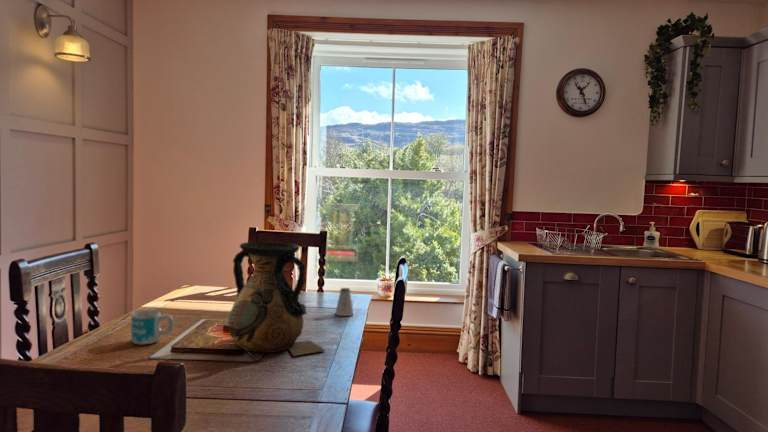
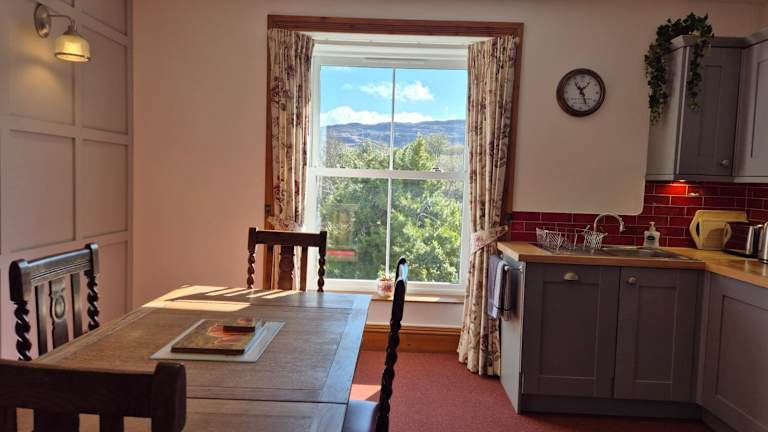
- vase [227,241,327,363]
- mug [130,309,175,346]
- saltshaker [334,287,355,317]
